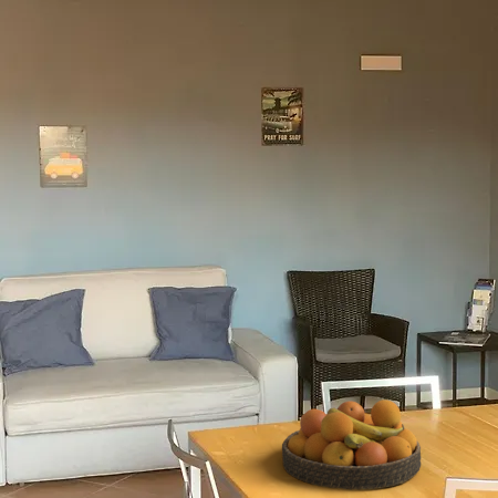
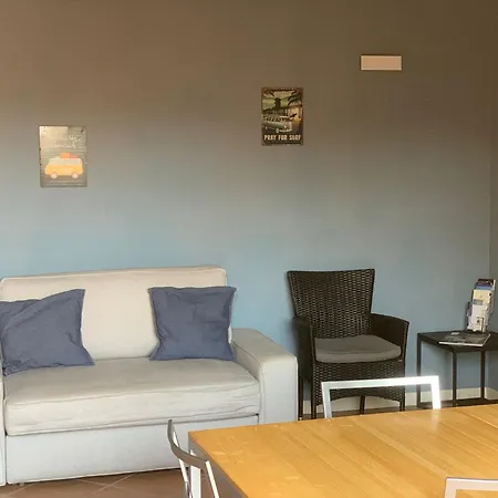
- fruit bowl [281,398,422,491]
